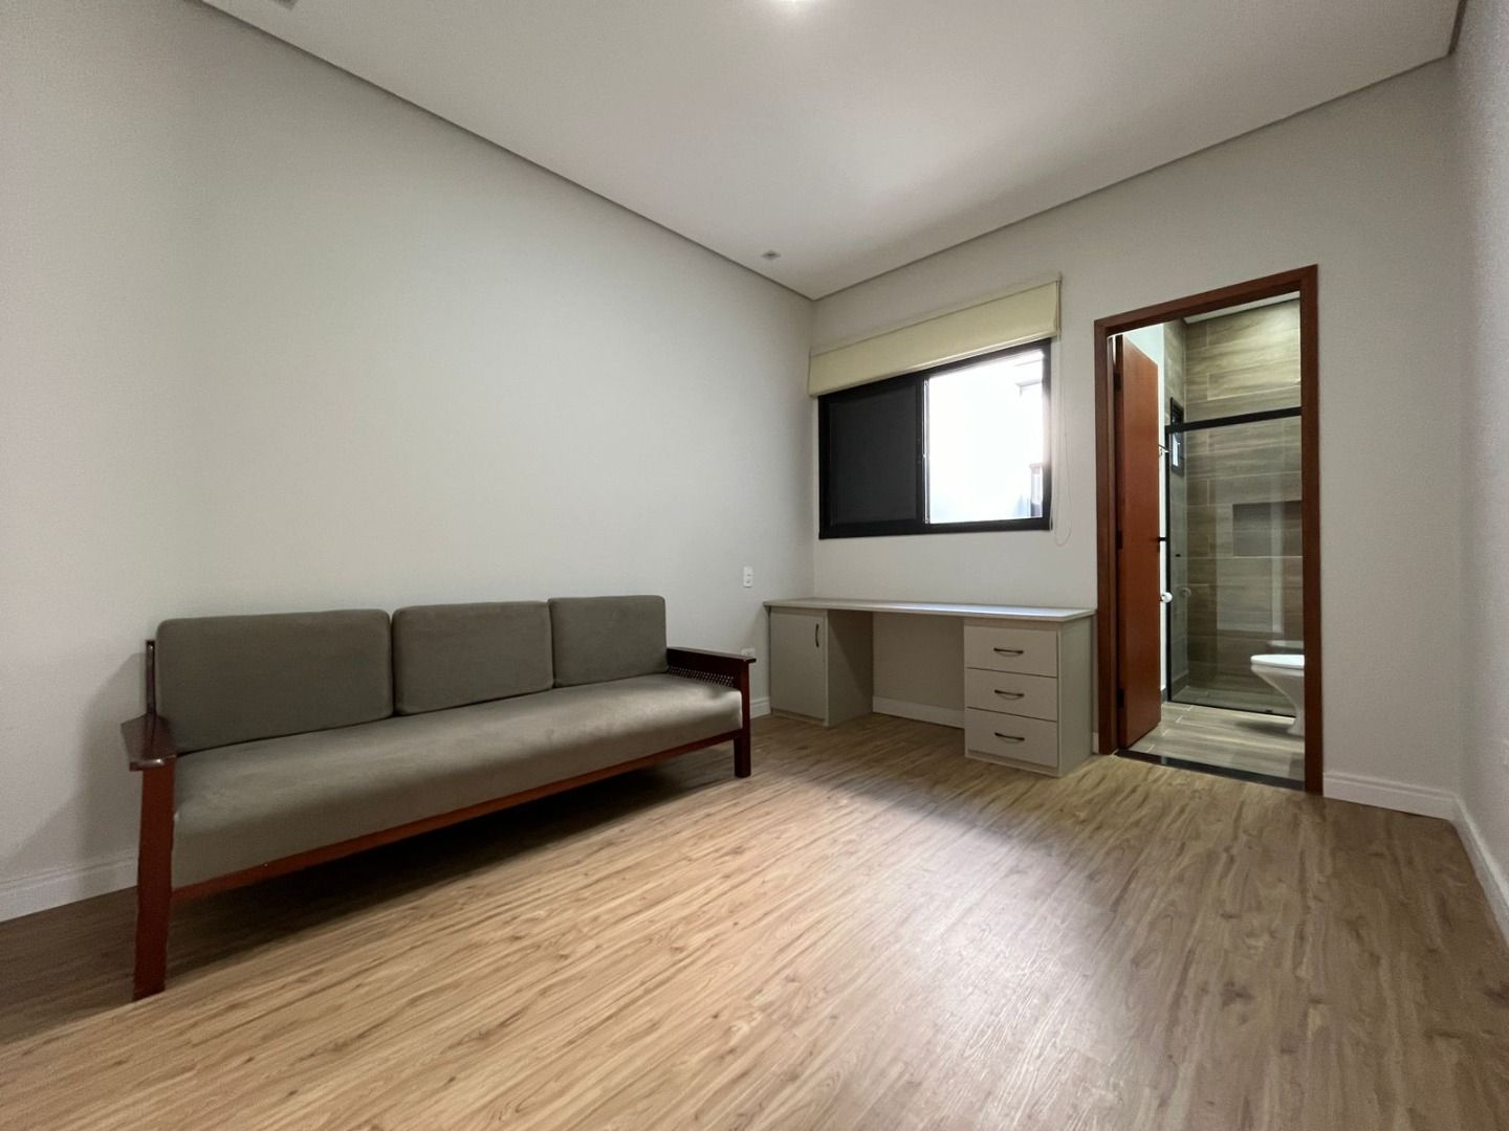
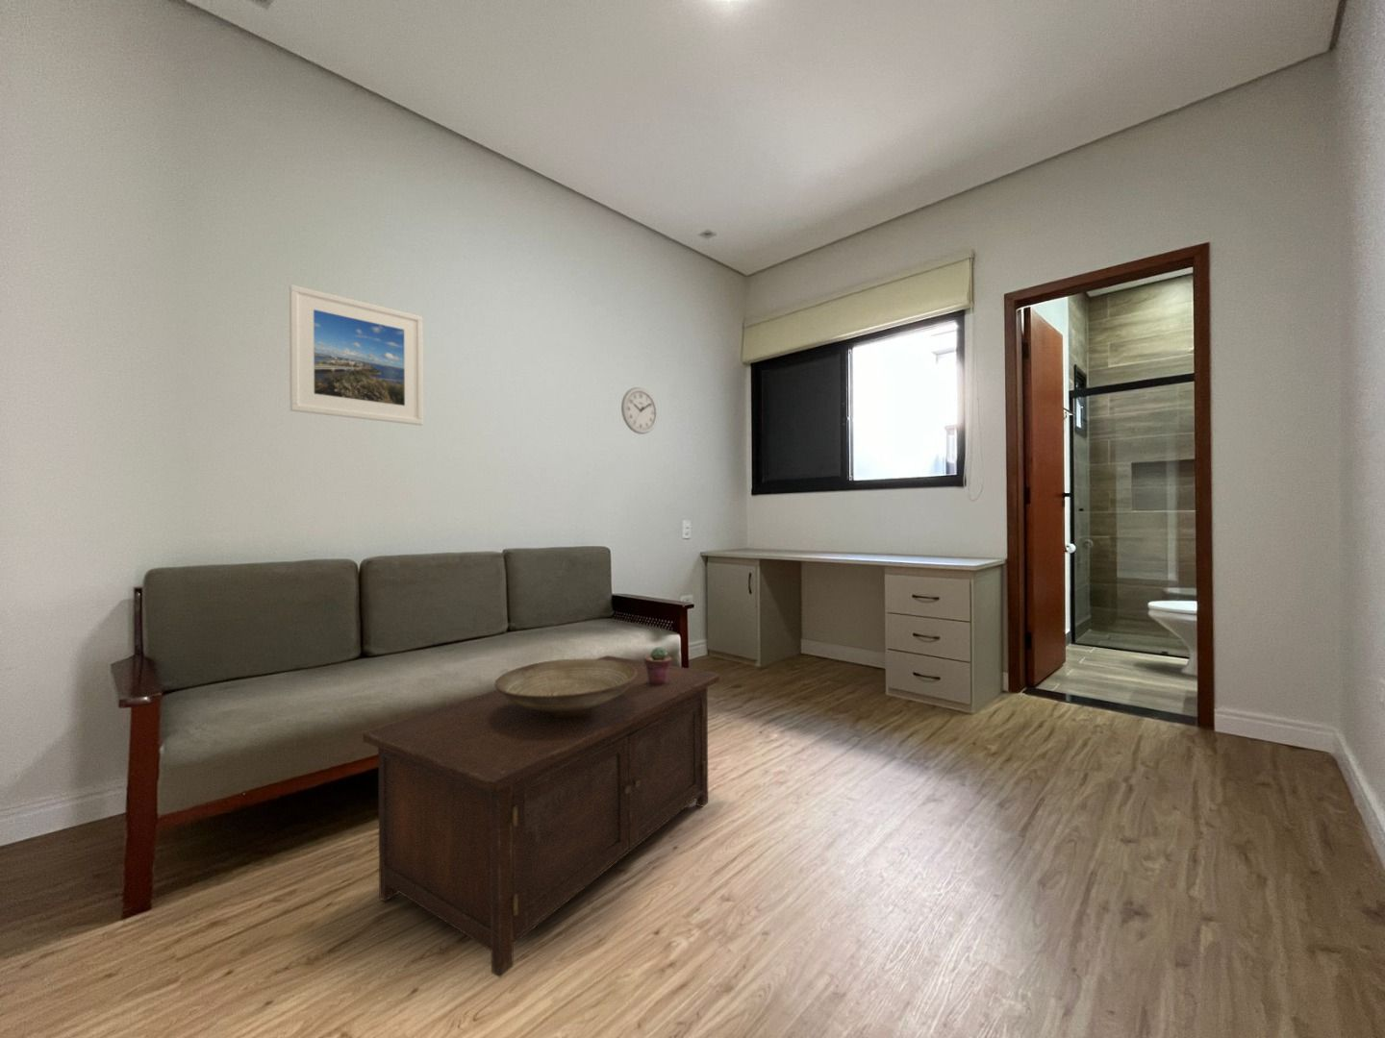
+ wall clock [621,386,659,435]
+ potted succulent [643,645,672,685]
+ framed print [289,283,424,426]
+ cabinet [362,654,721,978]
+ decorative bowl [493,659,638,717]
